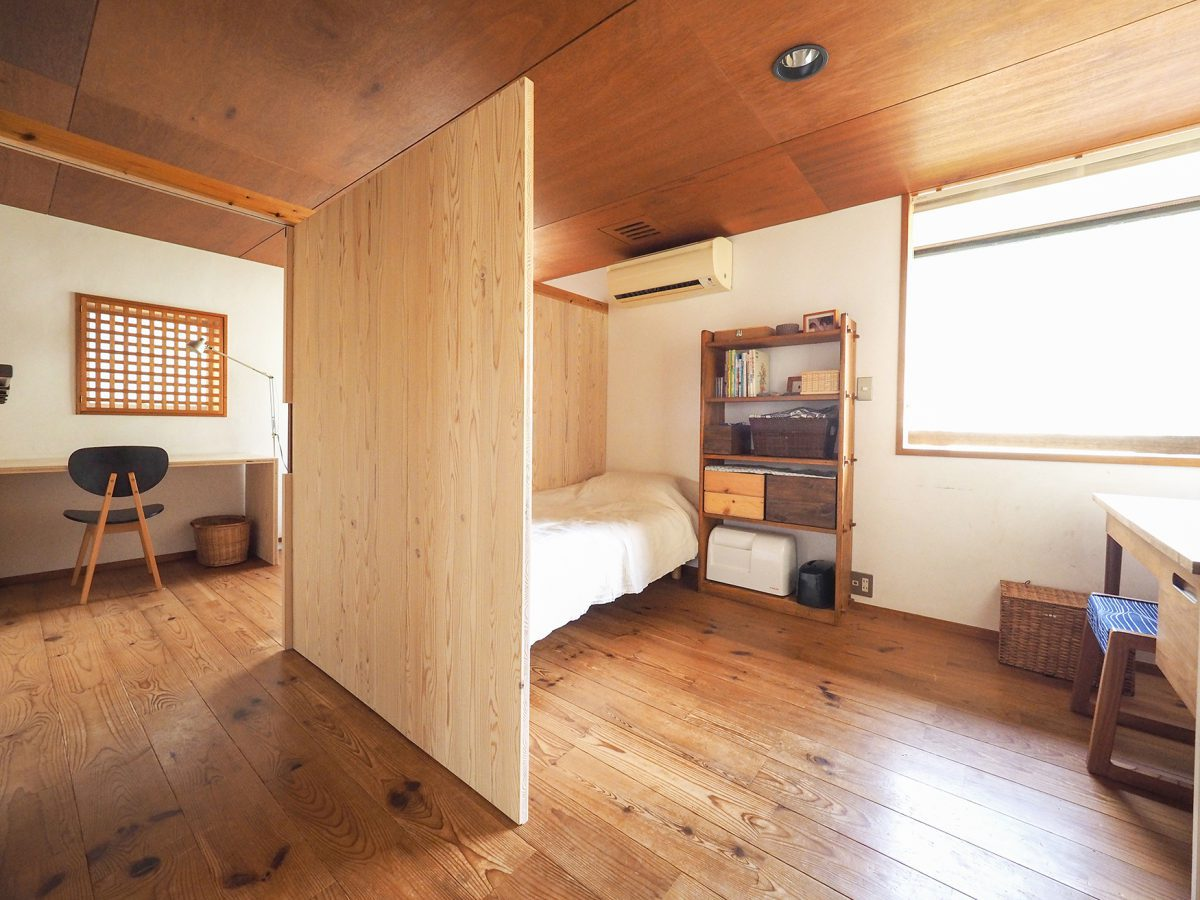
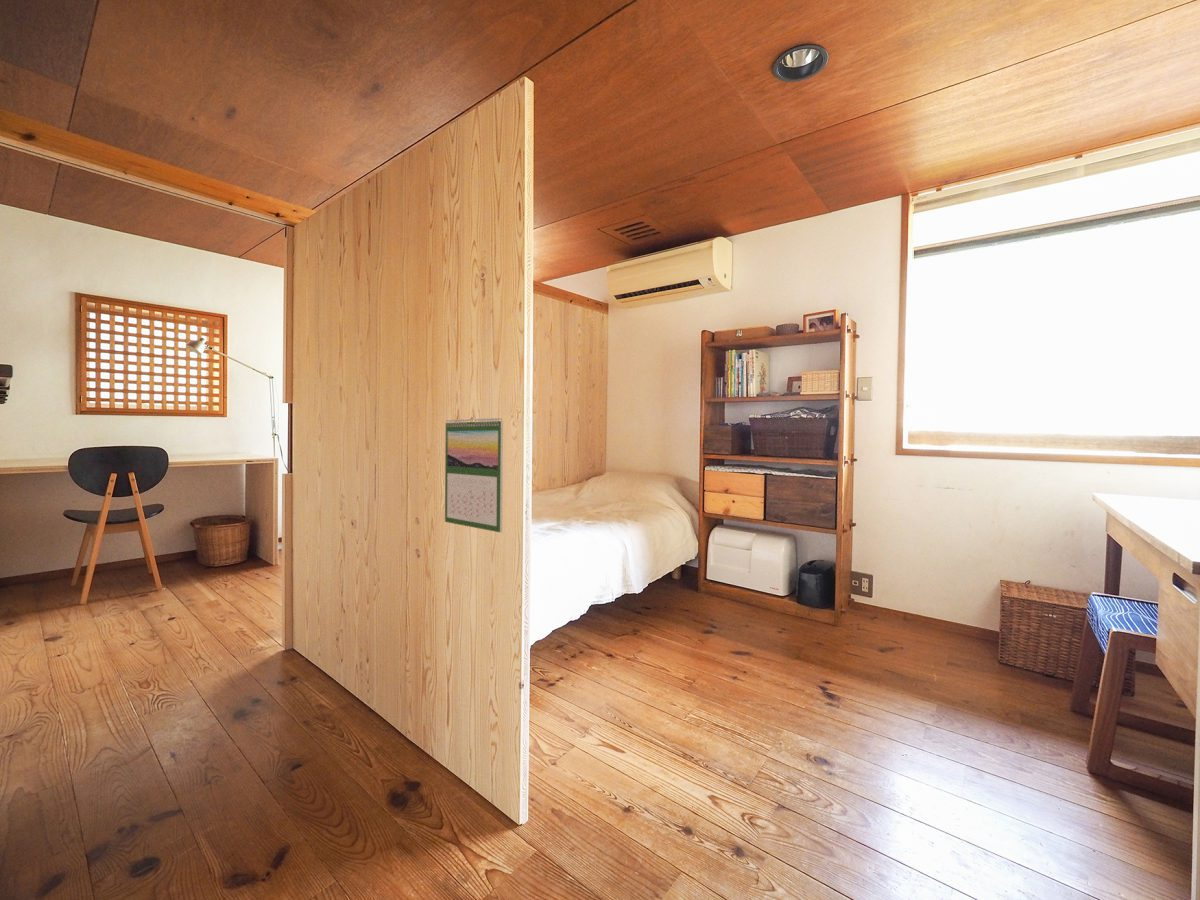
+ calendar [444,416,504,533]
